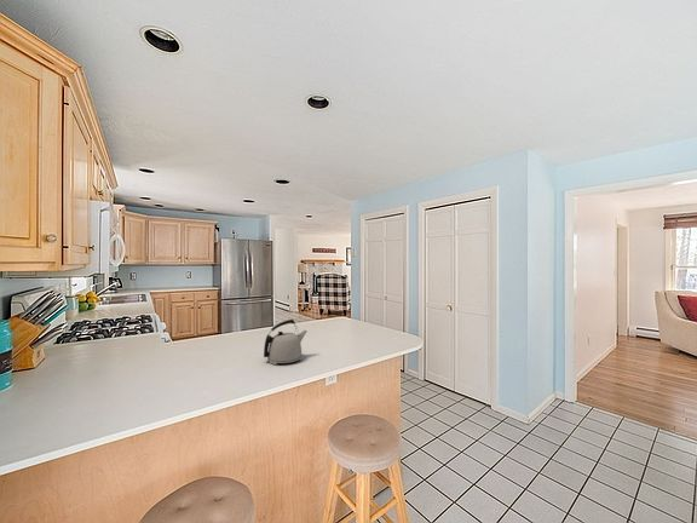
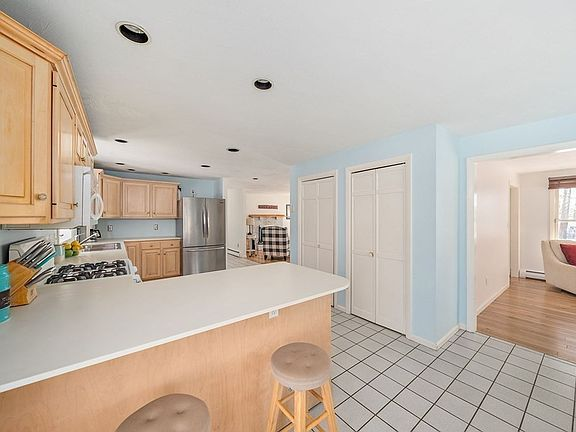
- kettle [263,318,309,366]
